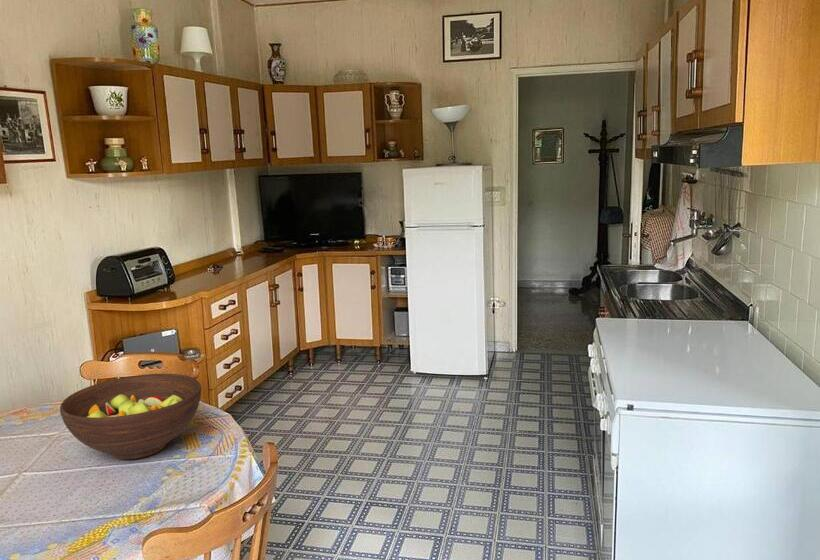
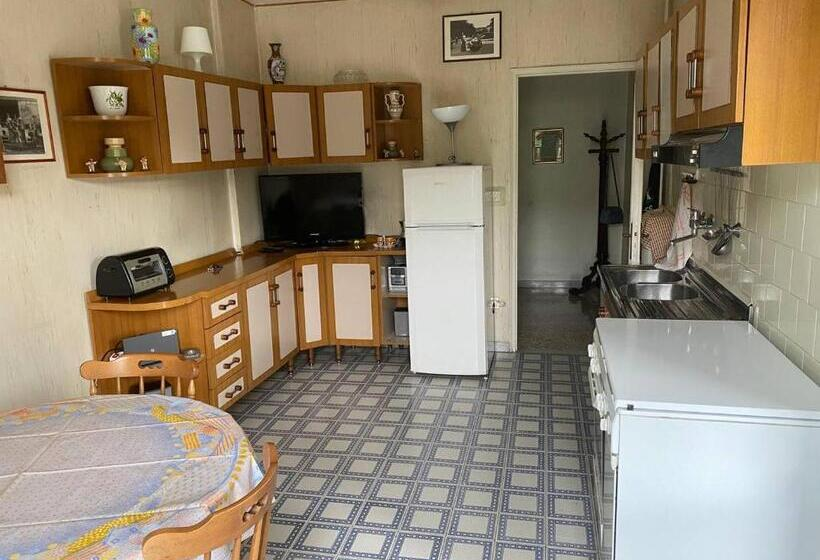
- fruit bowl [59,373,202,460]
